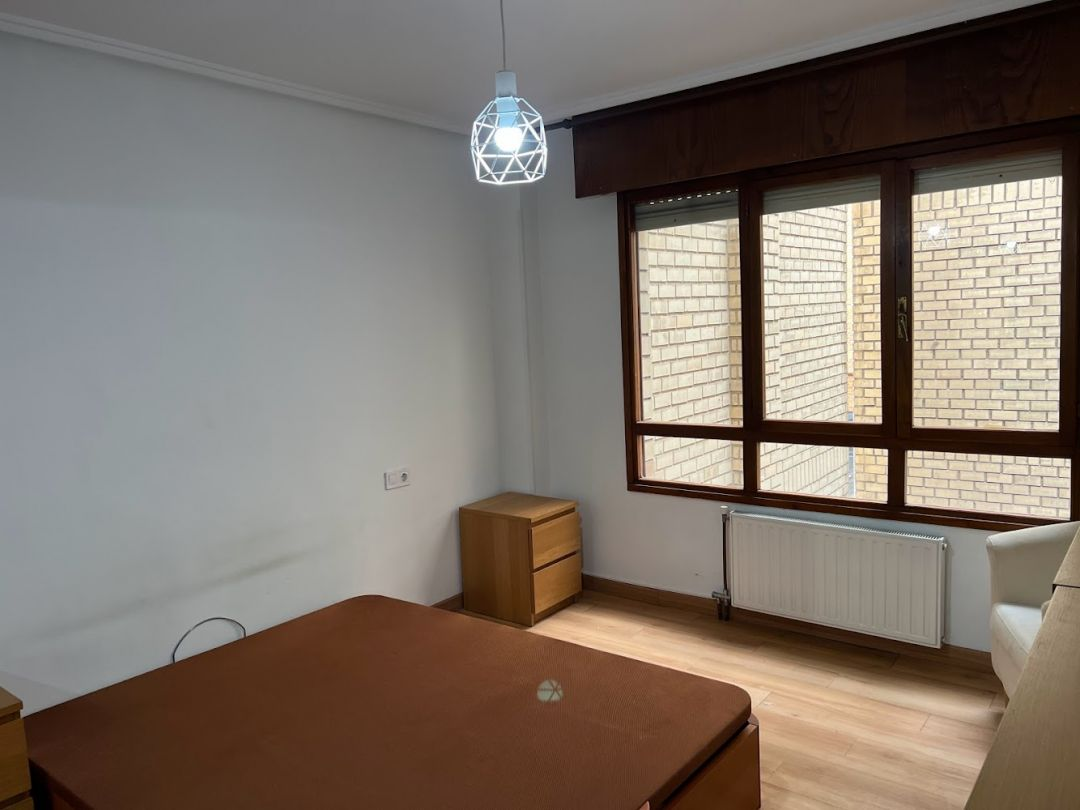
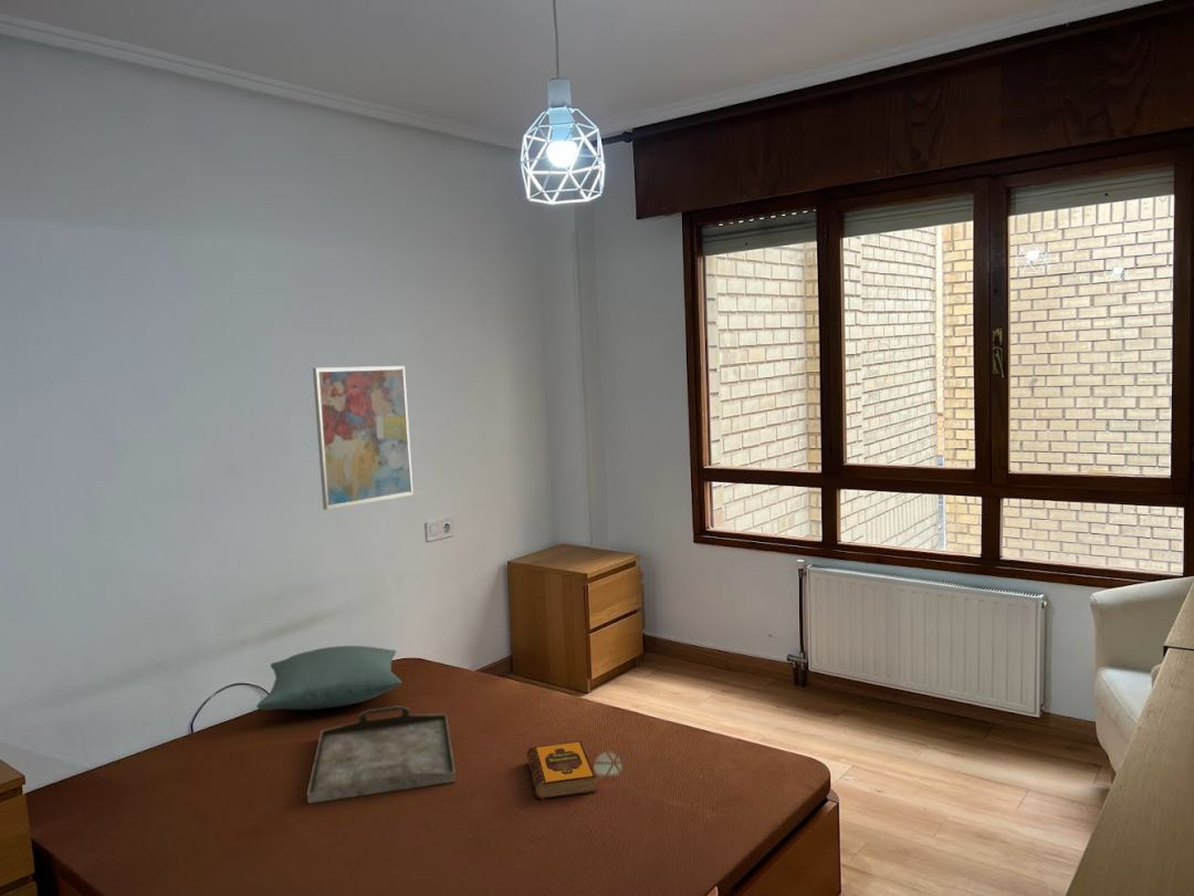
+ pillow [255,645,402,711]
+ wall art [312,365,415,511]
+ hardback book [525,740,597,801]
+ serving tray [306,706,457,804]
